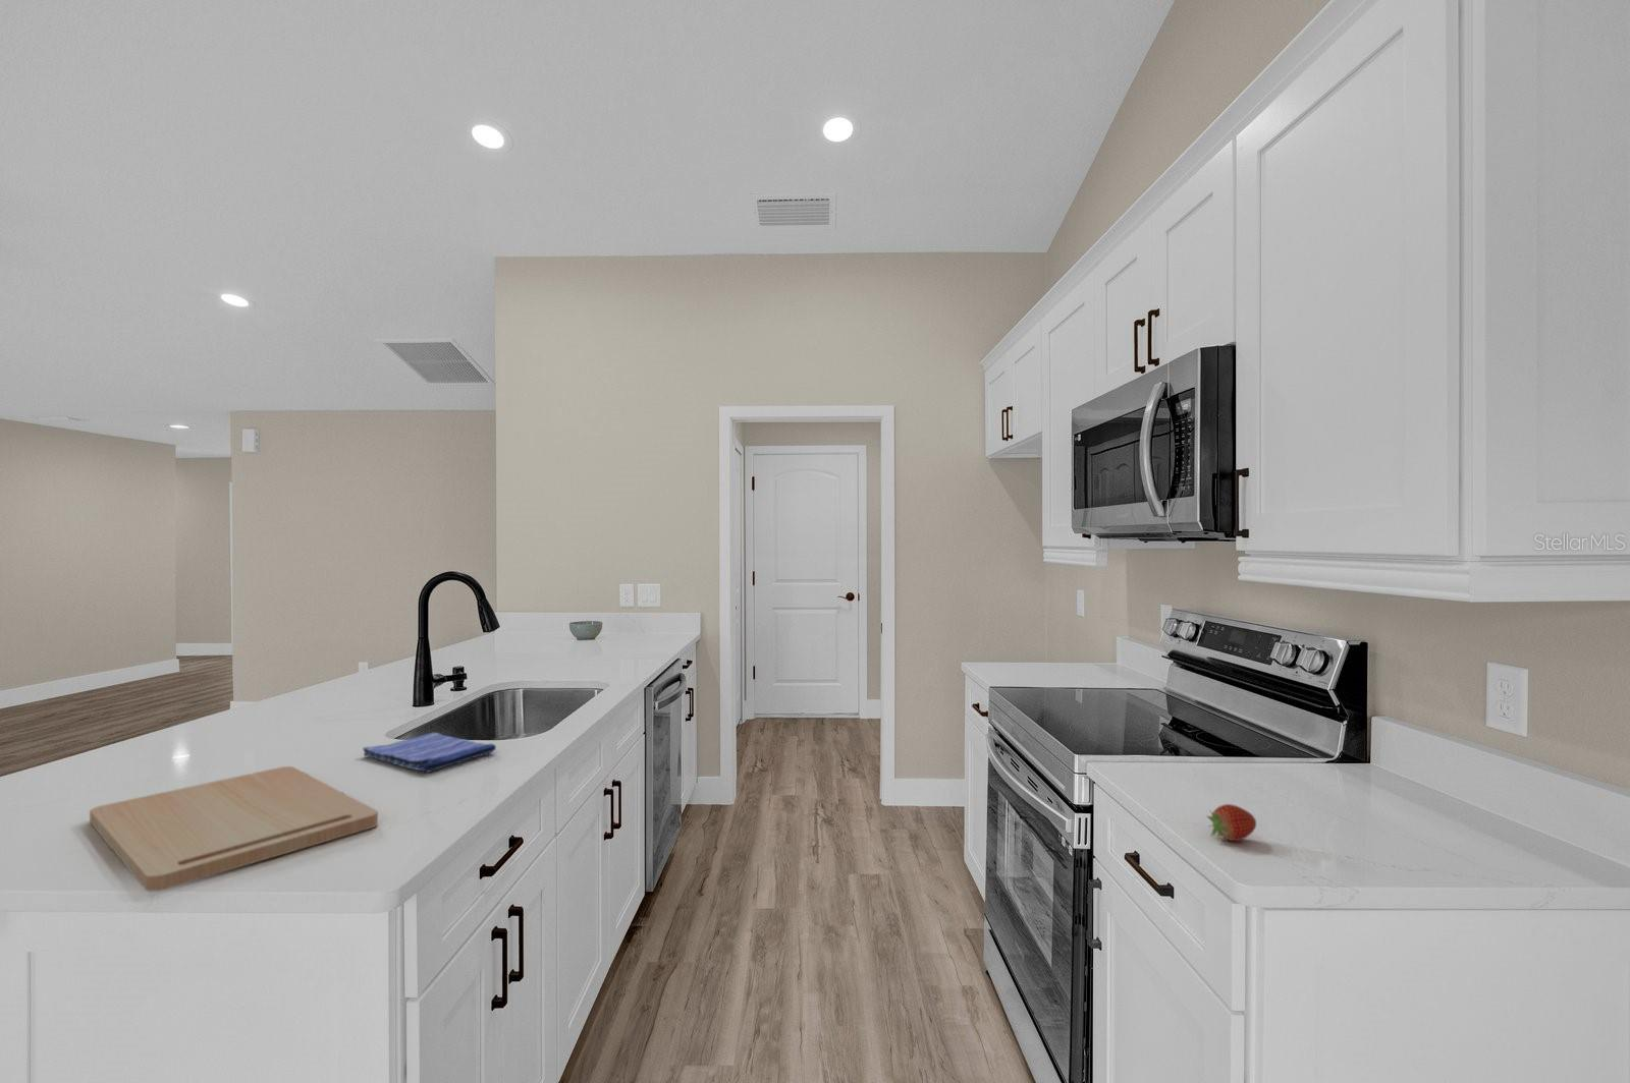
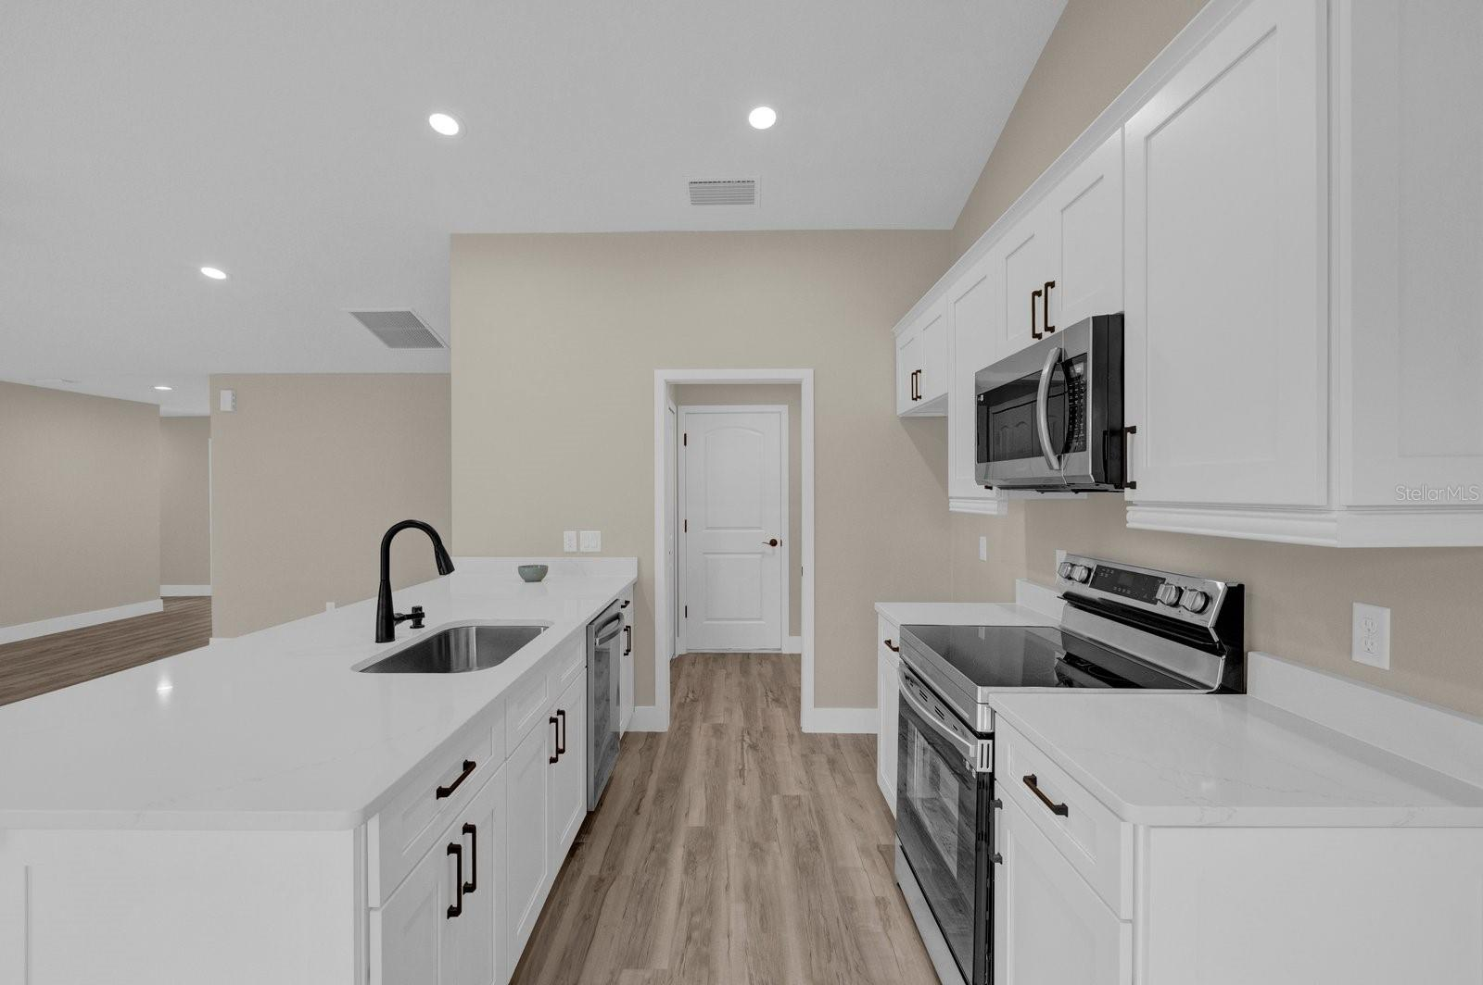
- dish towel [362,731,497,774]
- cutting board [88,765,378,893]
- fruit [1206,803,1258,842]
